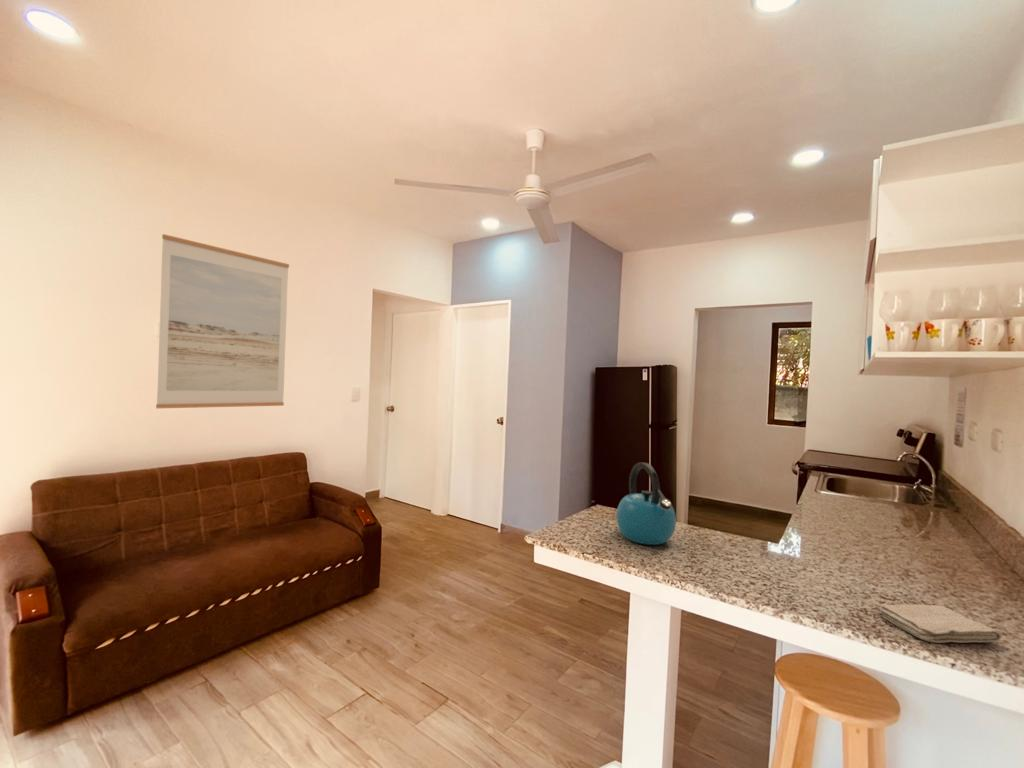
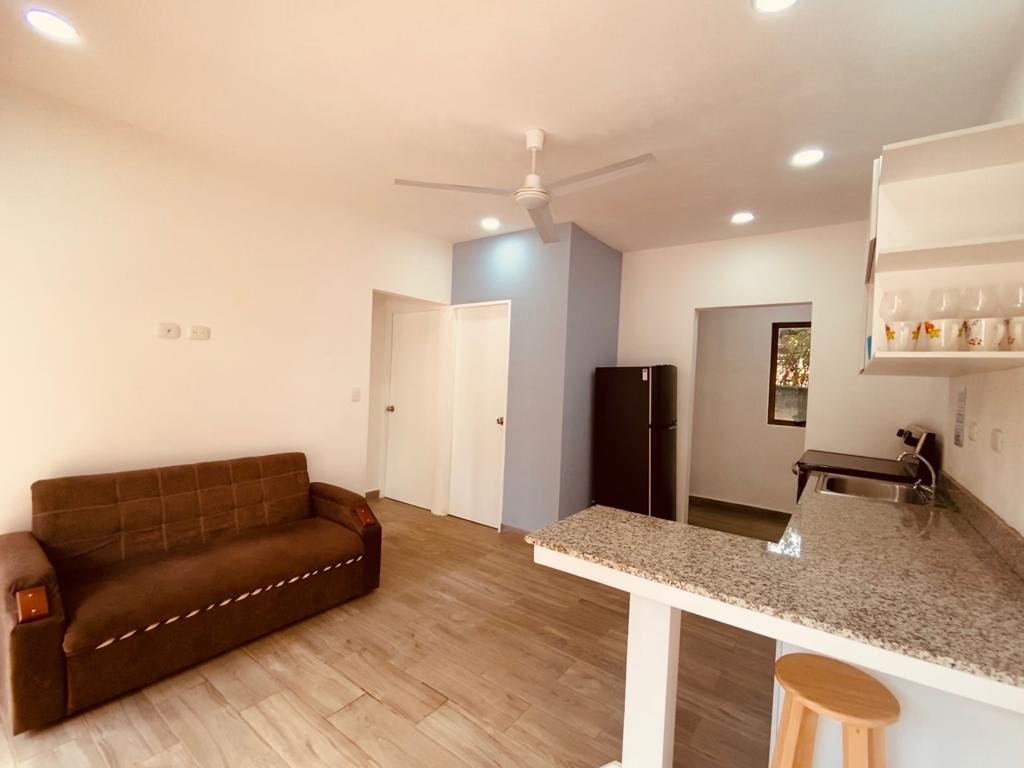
- washcloth [877,603,1002,644]
- kettle [615,462,677,546]
- wall art [155,233,290,409]
